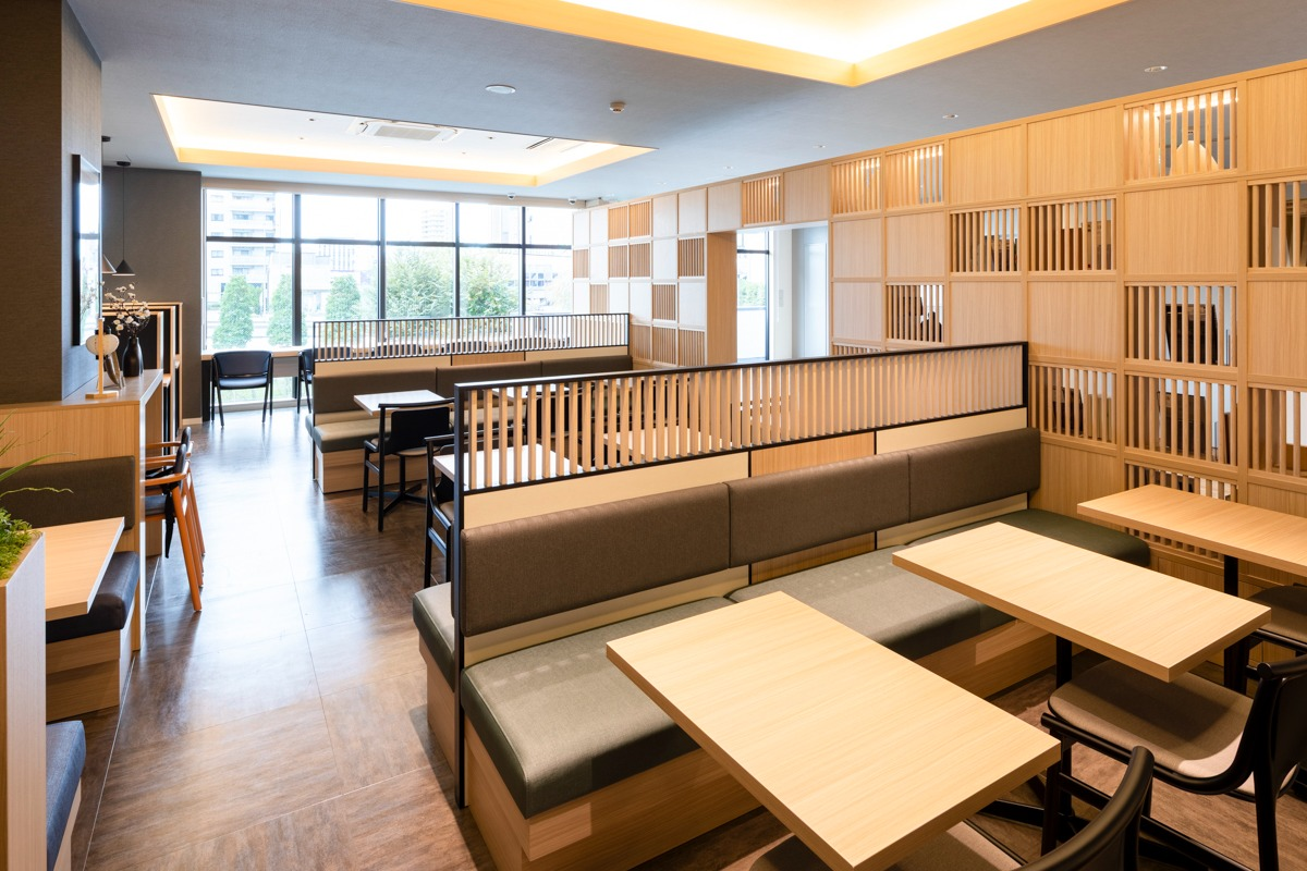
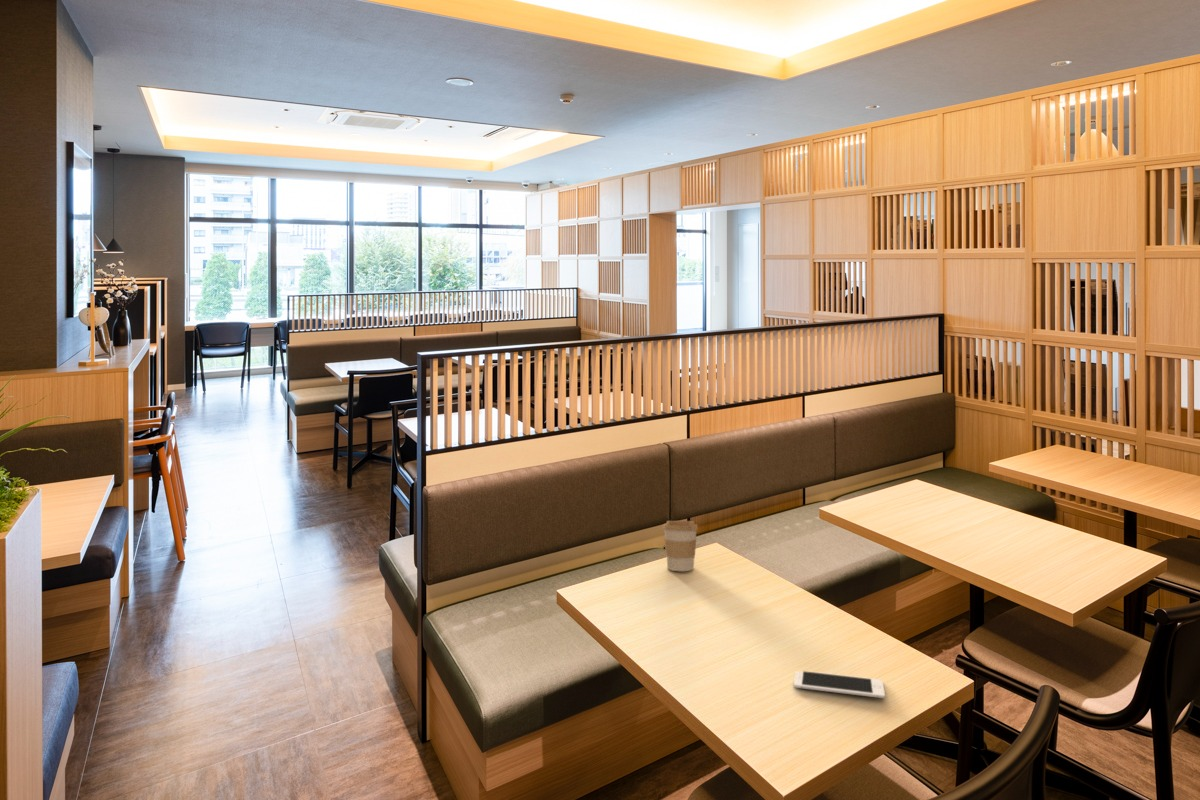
+ cell phone [793,670,886,699]
+ coffee cup [662,520,699,572]
